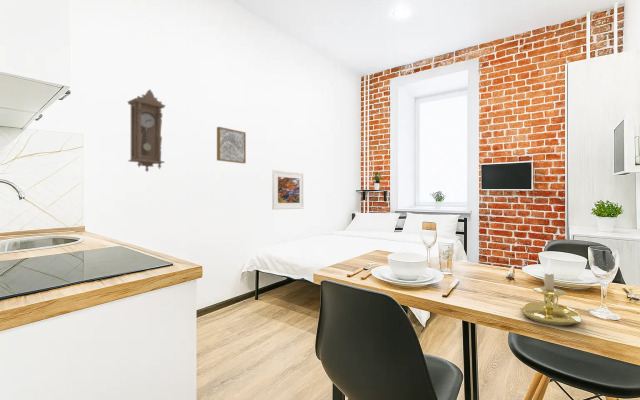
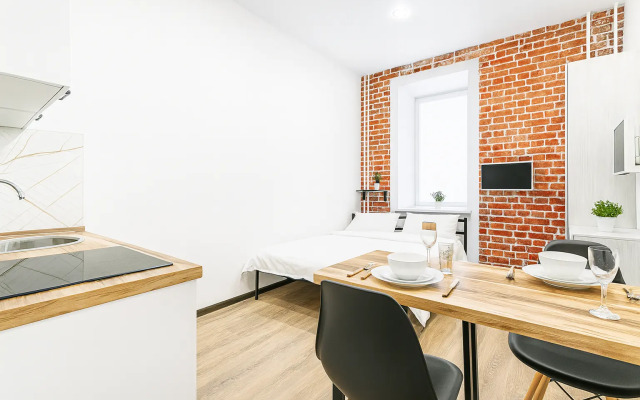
- pendulum clock [127,89,167,173]
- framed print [271,169,305,211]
- wall art [216,126,247,165]
- candle holder [519,257,582,327]
